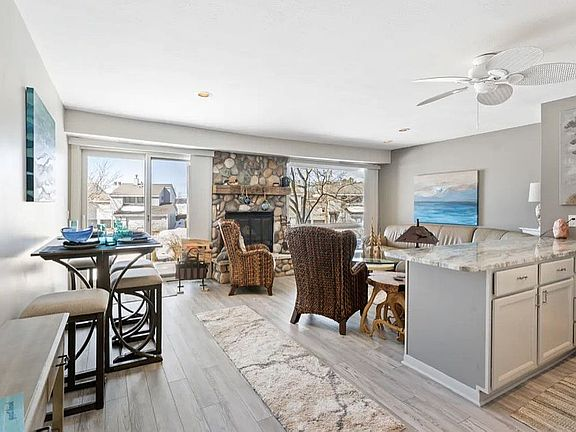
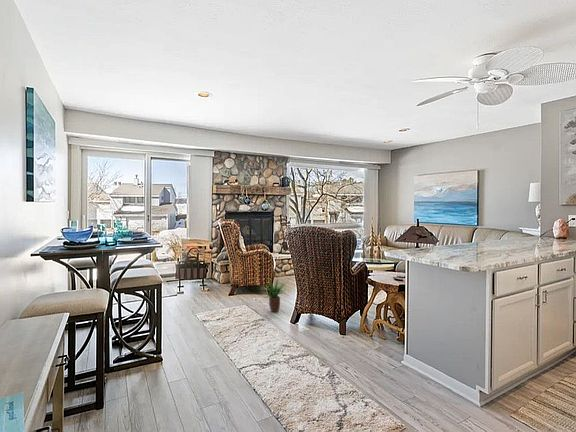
+ potted plant [259,277,288,313]
